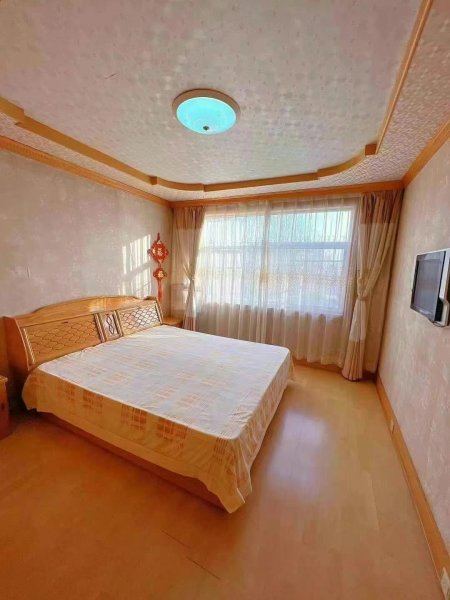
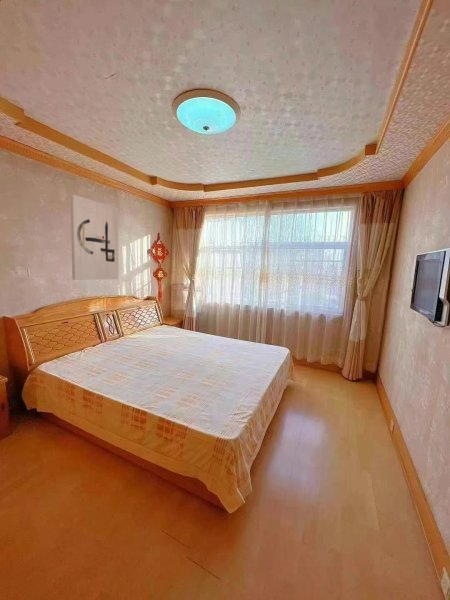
+ wall art [69,193,119,281]
